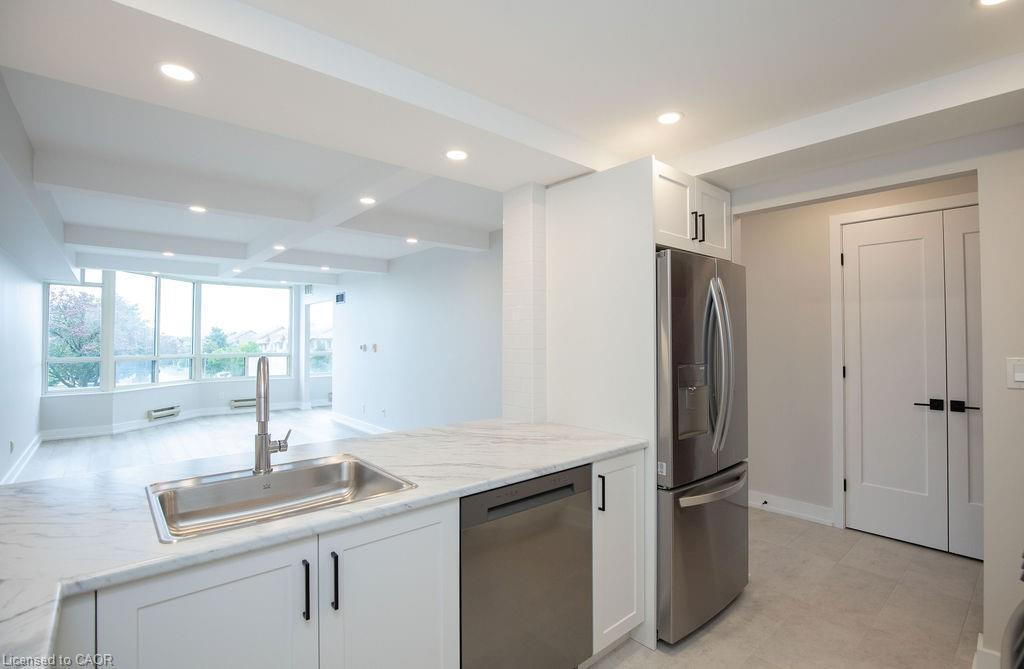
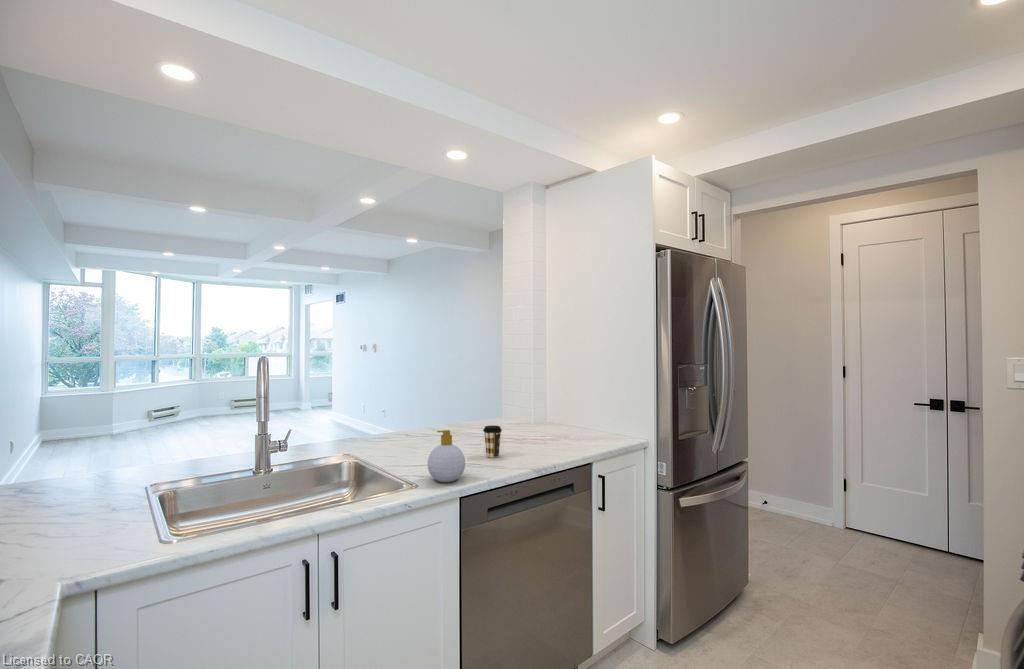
+ soap bottle [427,429,466,483]
+ coffee cup [482,425,503,458]
